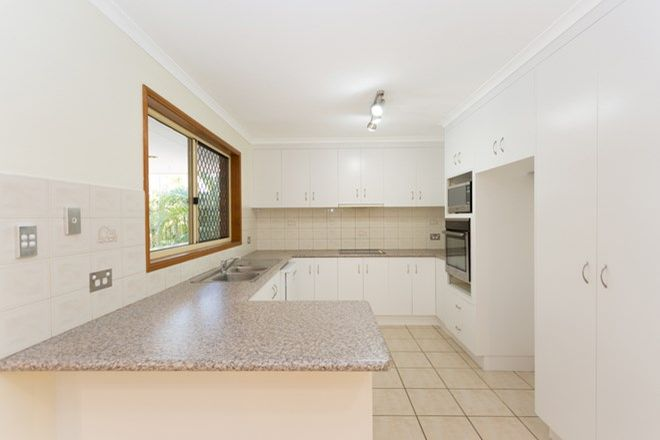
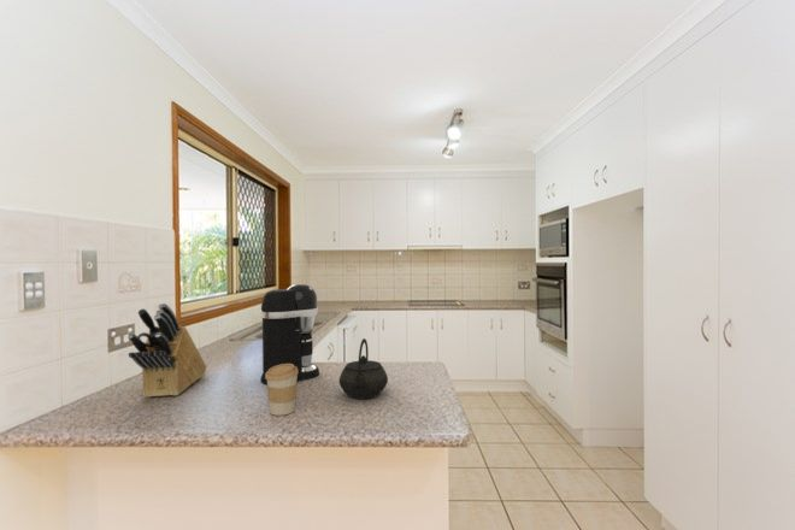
+ coffee maker [259,283,320,385]
+ knife block [126,302,207,399]
+ coffee cup [265,364,299,417]
+ kettle [338,337,389,400]
